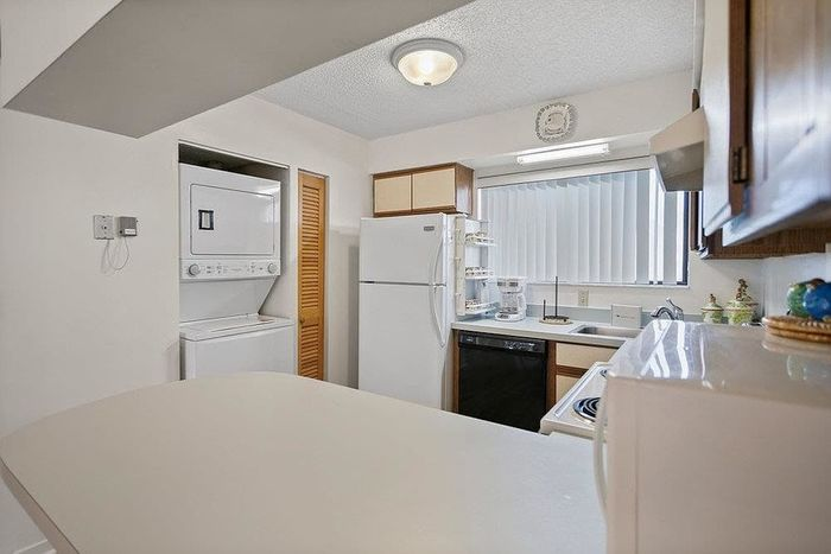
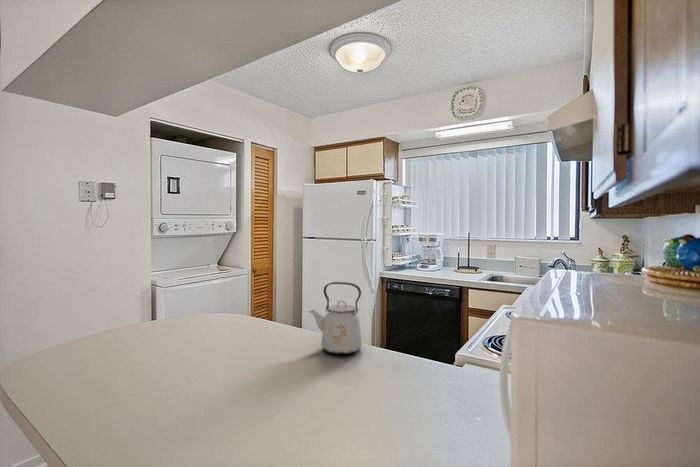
+ kettle [309,281,363,355]
